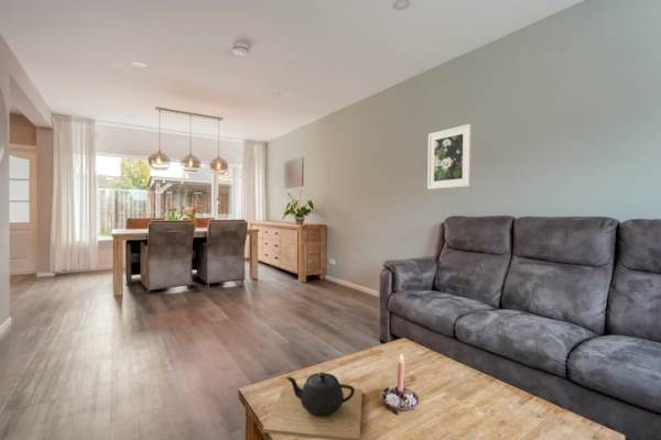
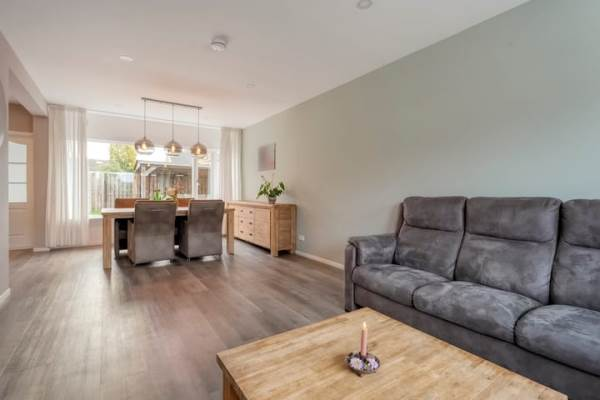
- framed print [426,123,473,190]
- teapot [262,371,364,440]
